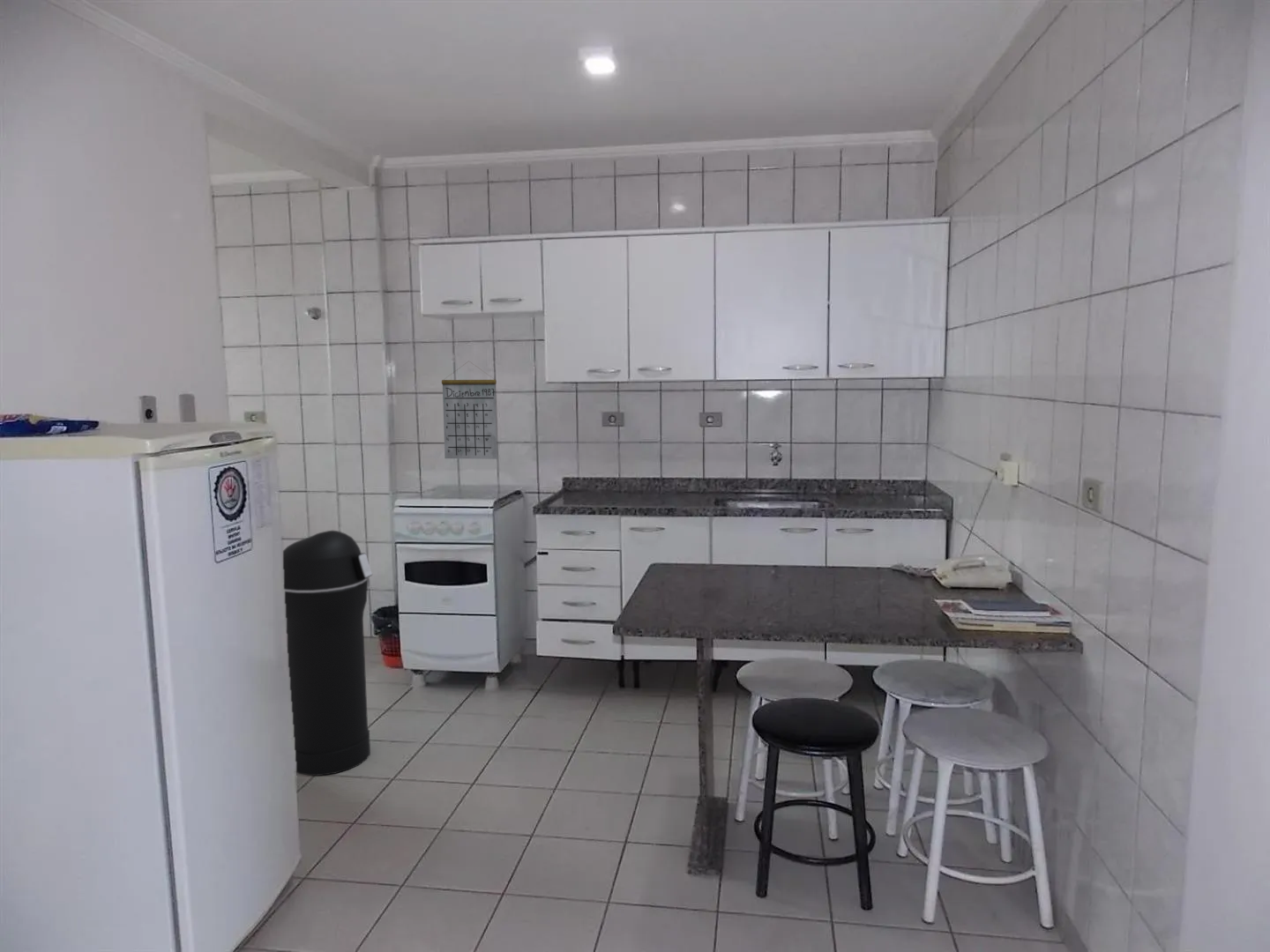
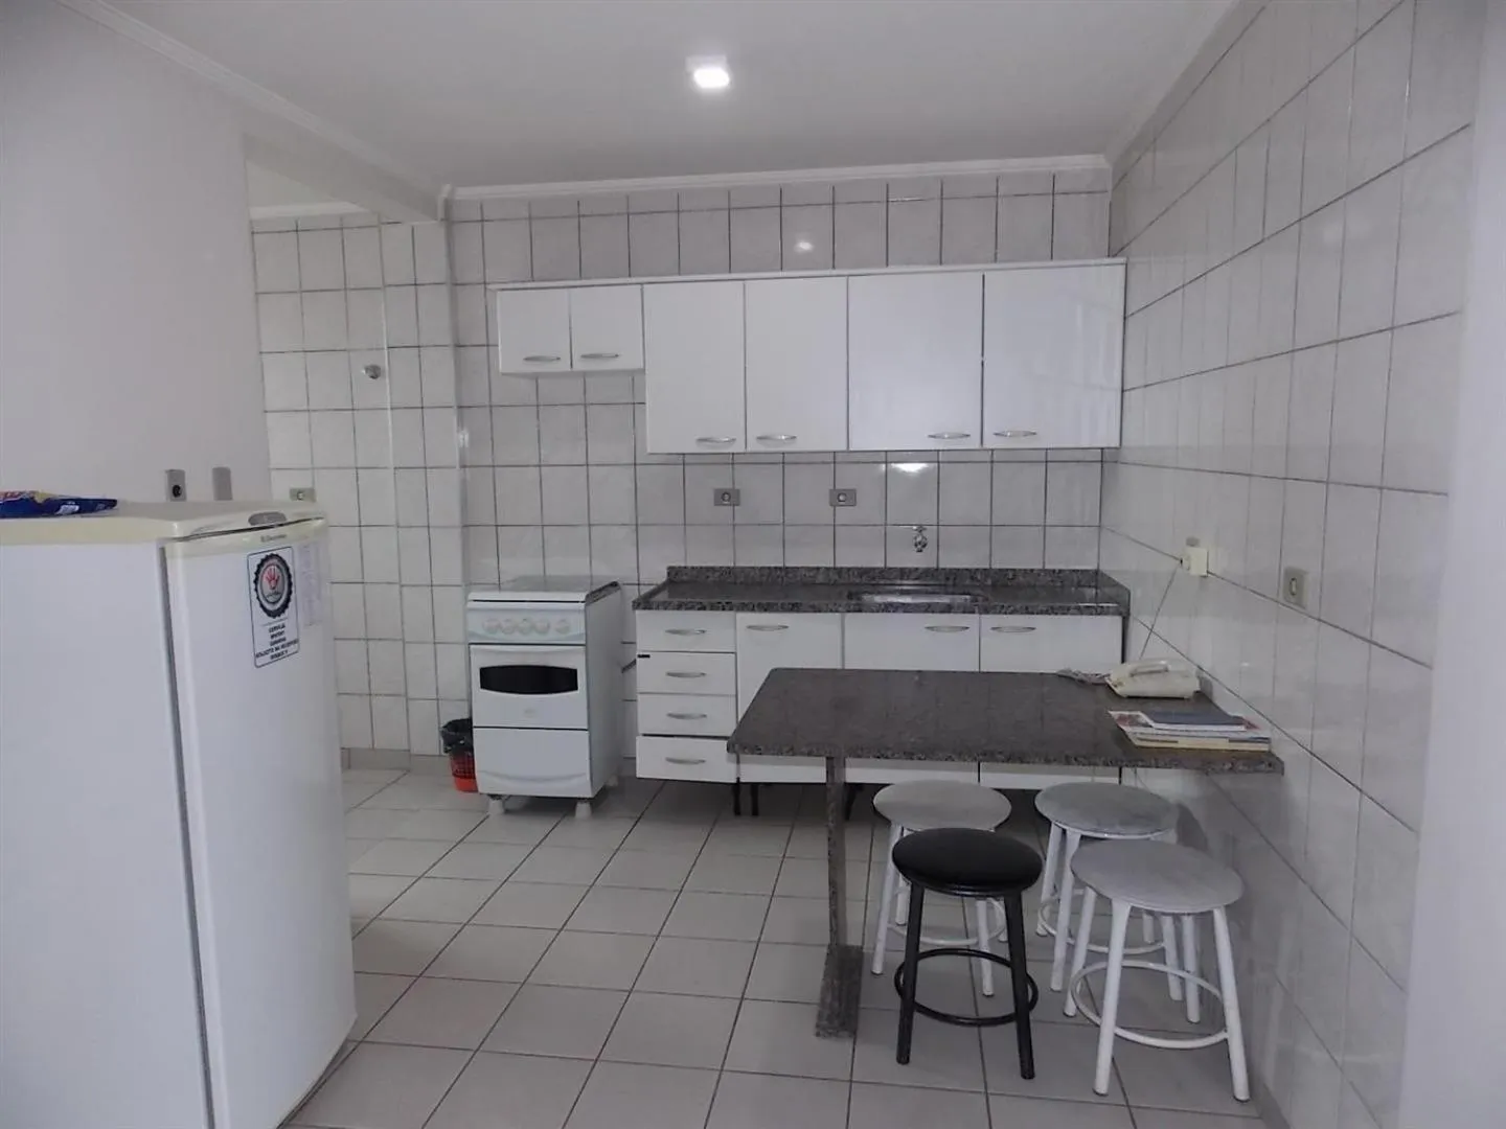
- trash can [282,530,373,777]
- calendar [441,361,497,460]
